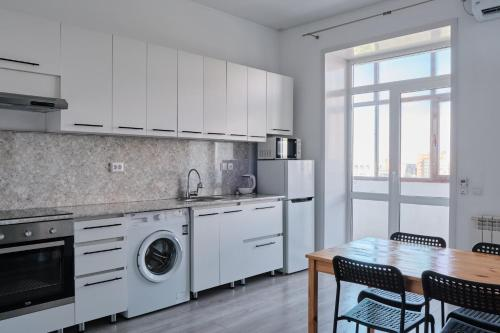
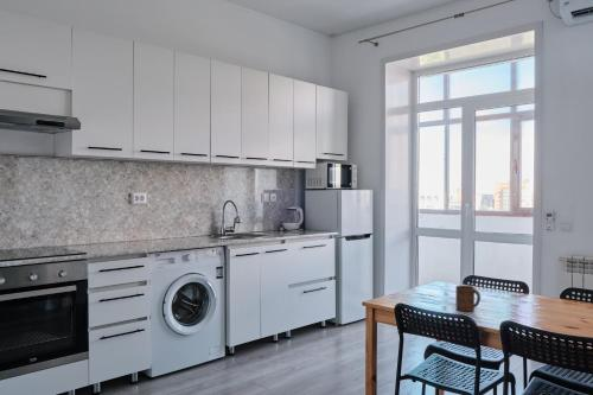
+ cup [455,285,482,312]
